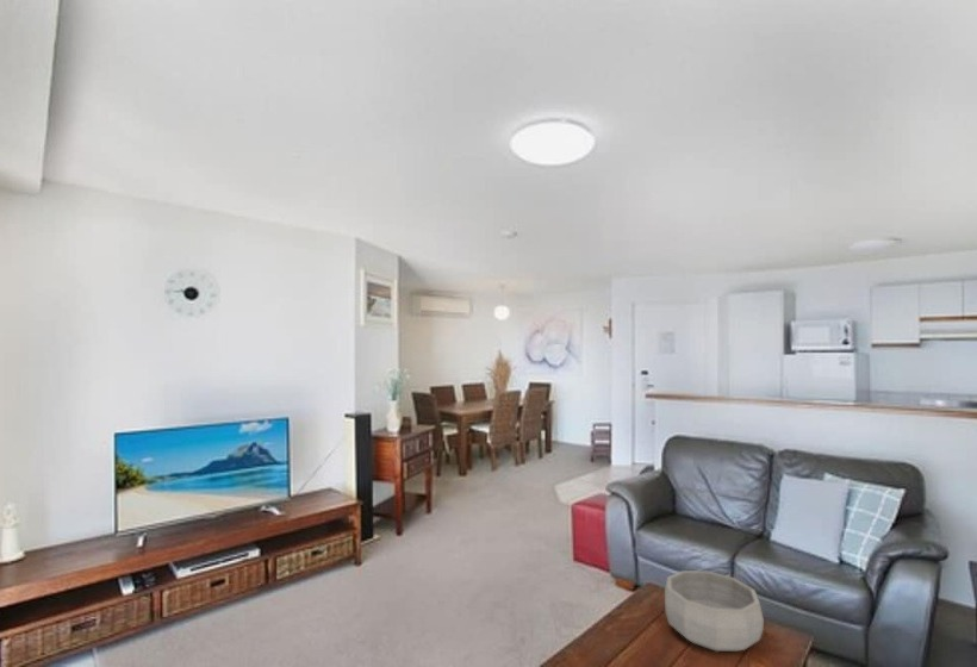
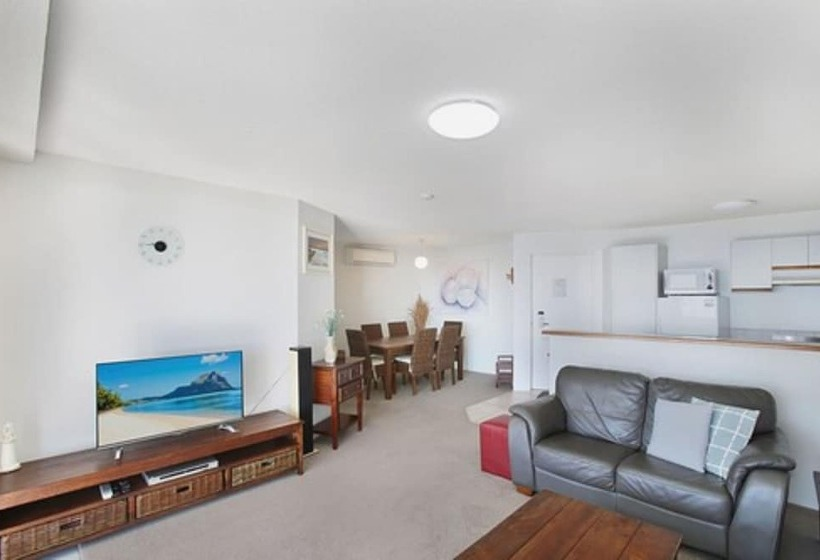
- decorative bowl [664,569,765,653]
